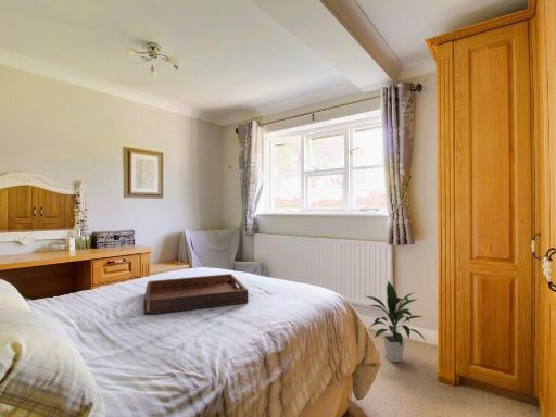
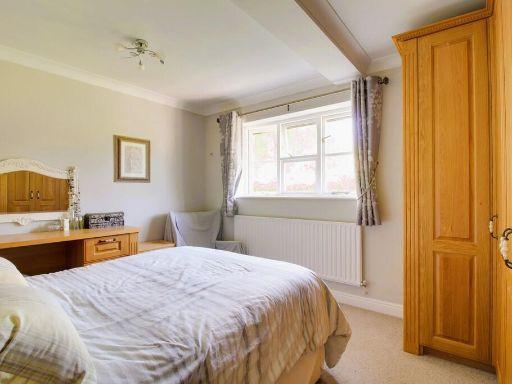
- serving tray [142,273,249,316]
- indoor plant [366,280,427,363]
